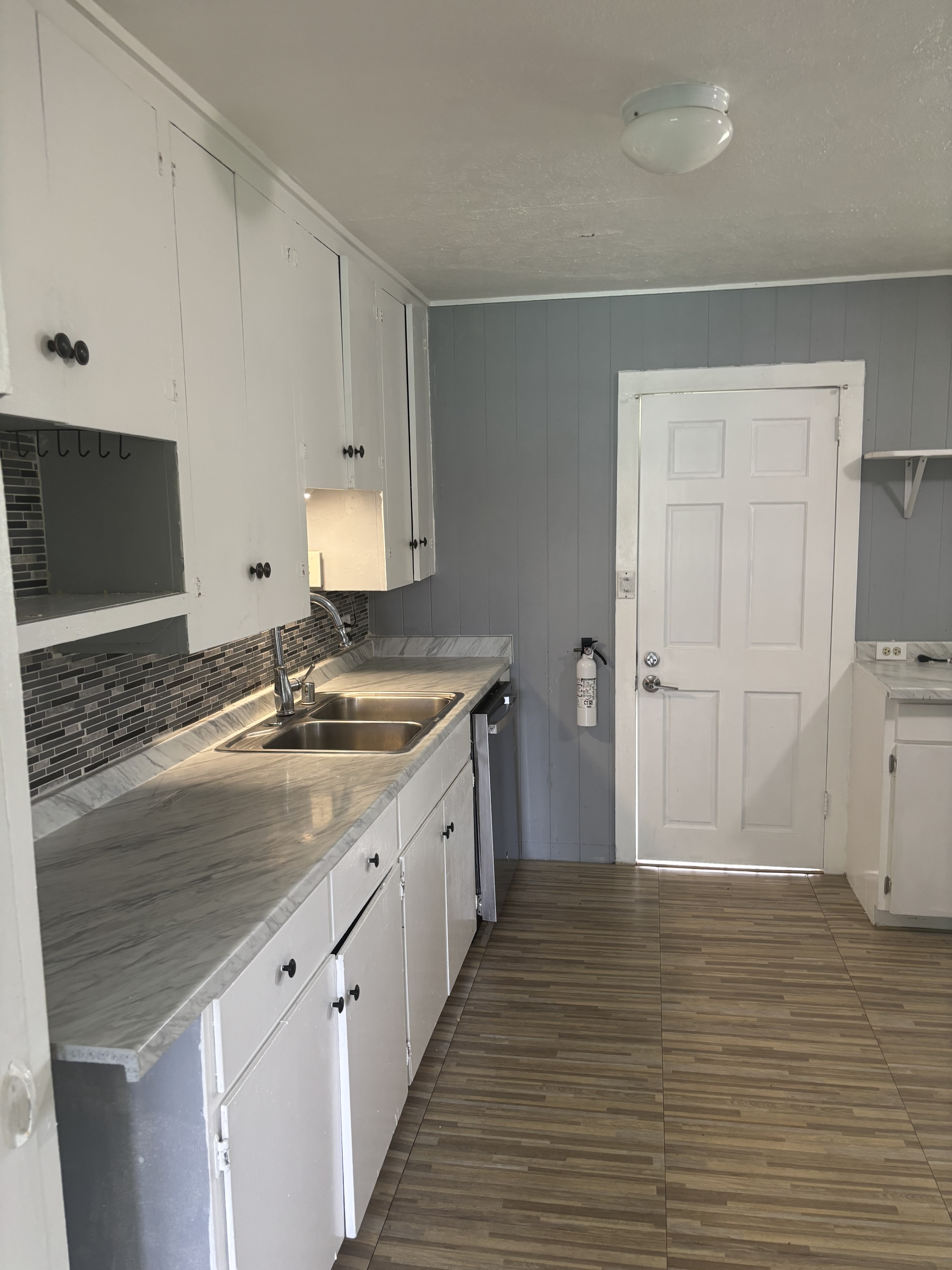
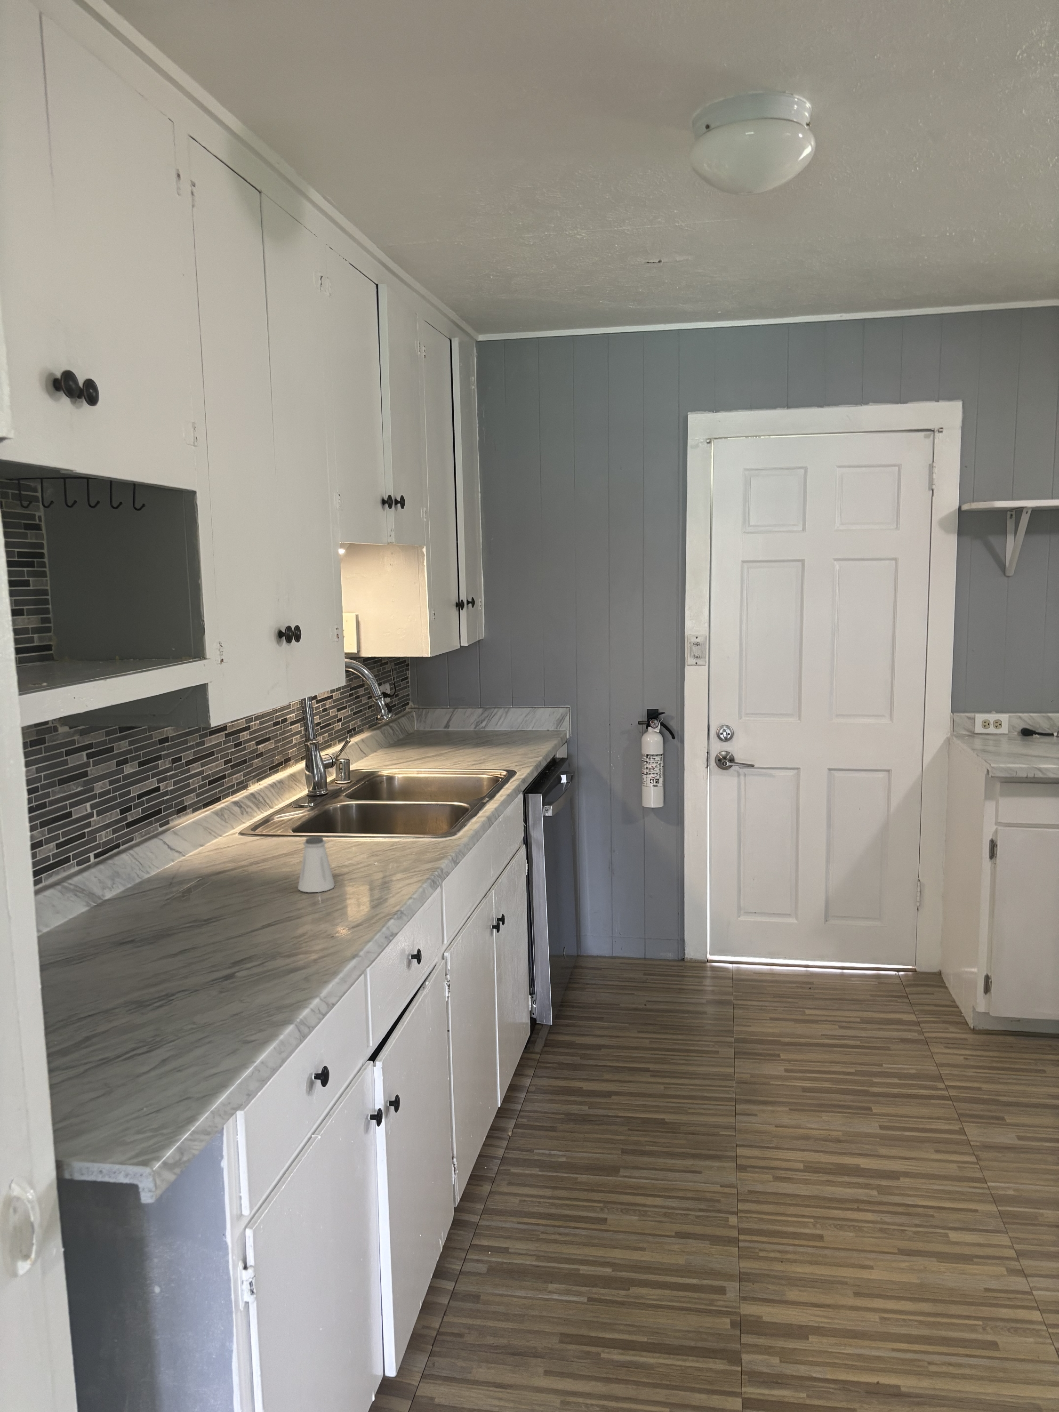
+ saltshaker [297,836,335,893]
